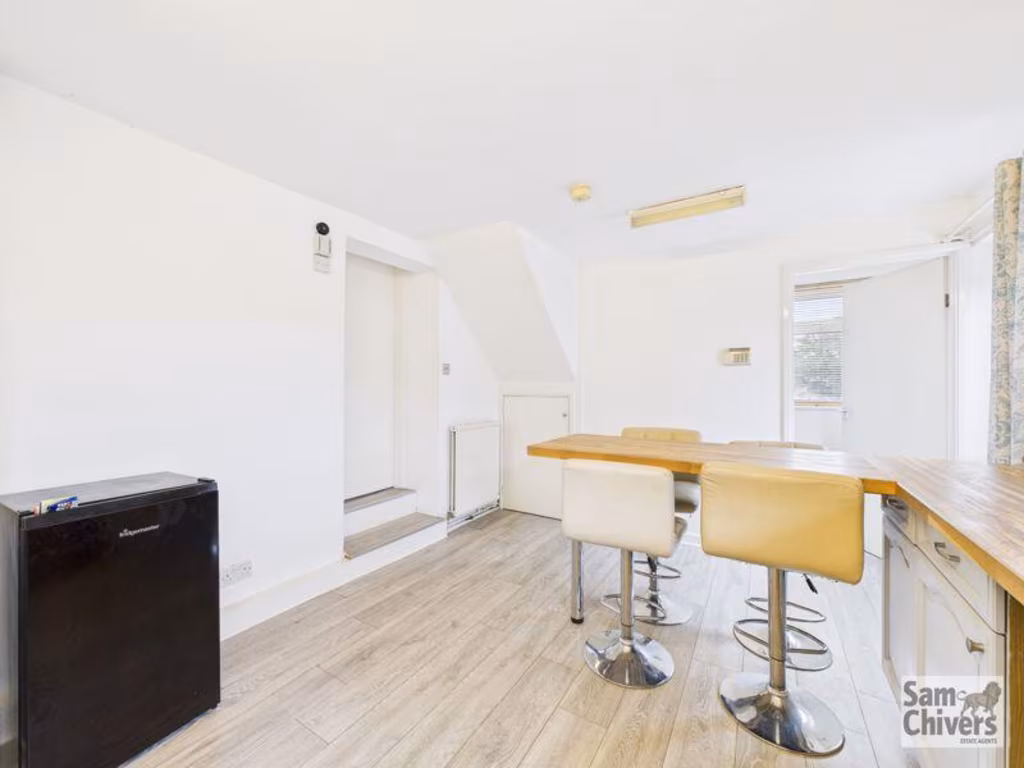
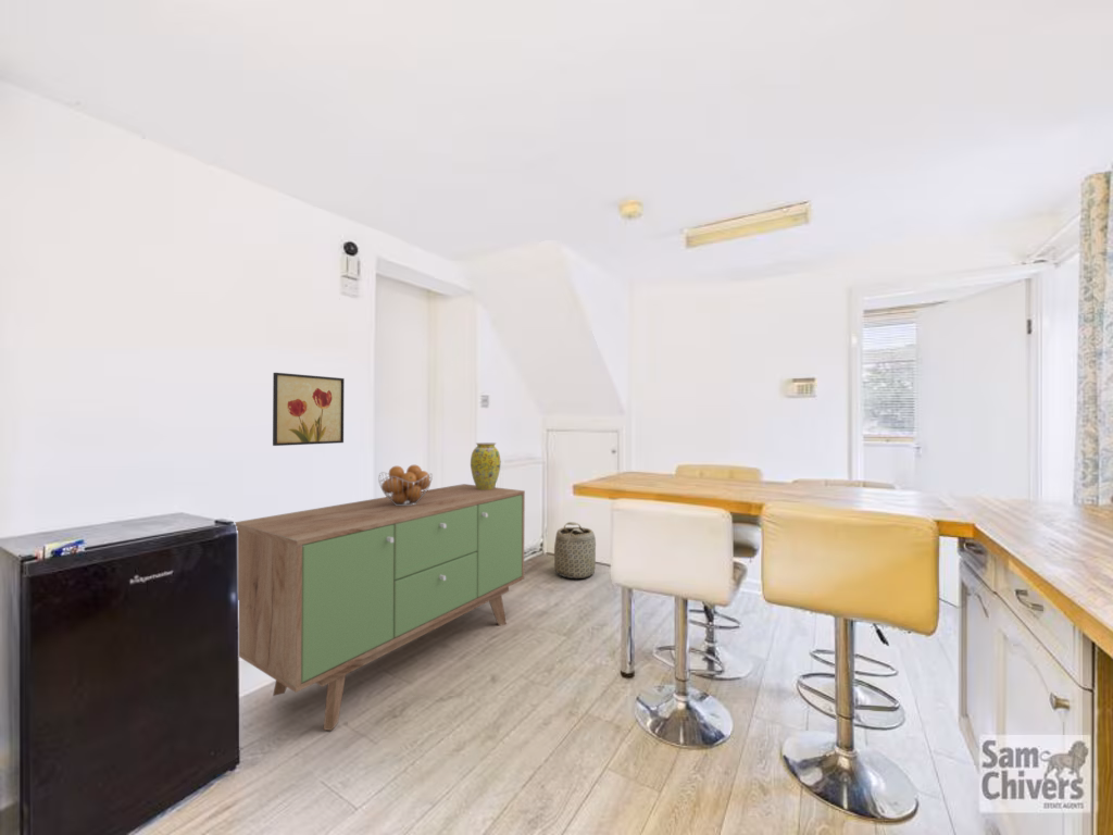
+ fruit basket [377,464,434,506]
+ sideboard [234,483,526,732]
+ basket [553,521,597,579]
+ wall art [272,372,346,447]
+ vase [470,441,501,490]
